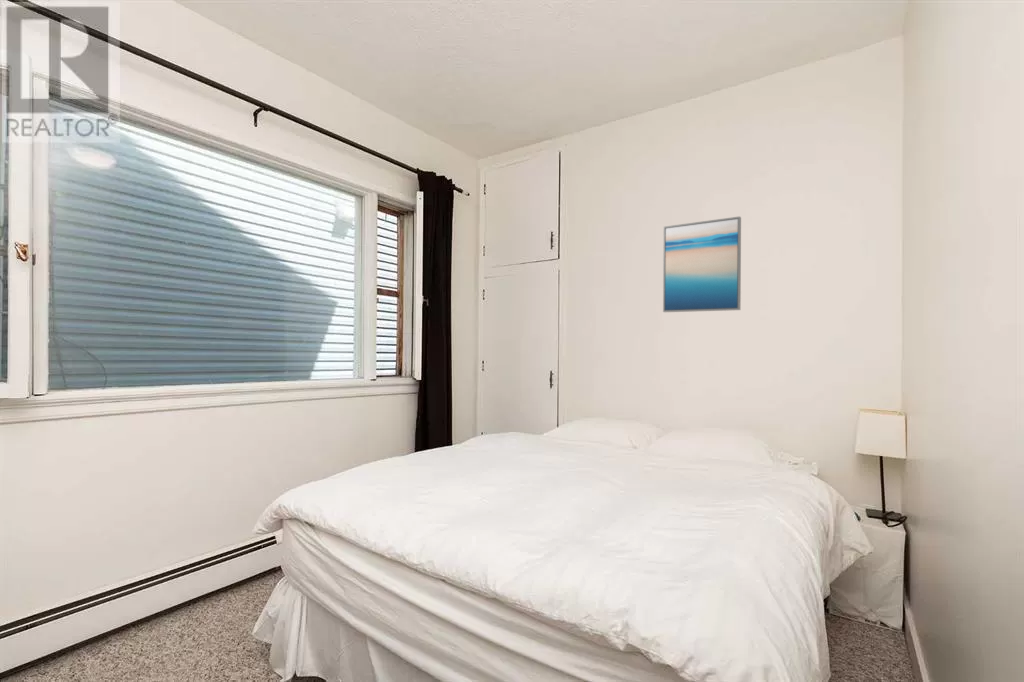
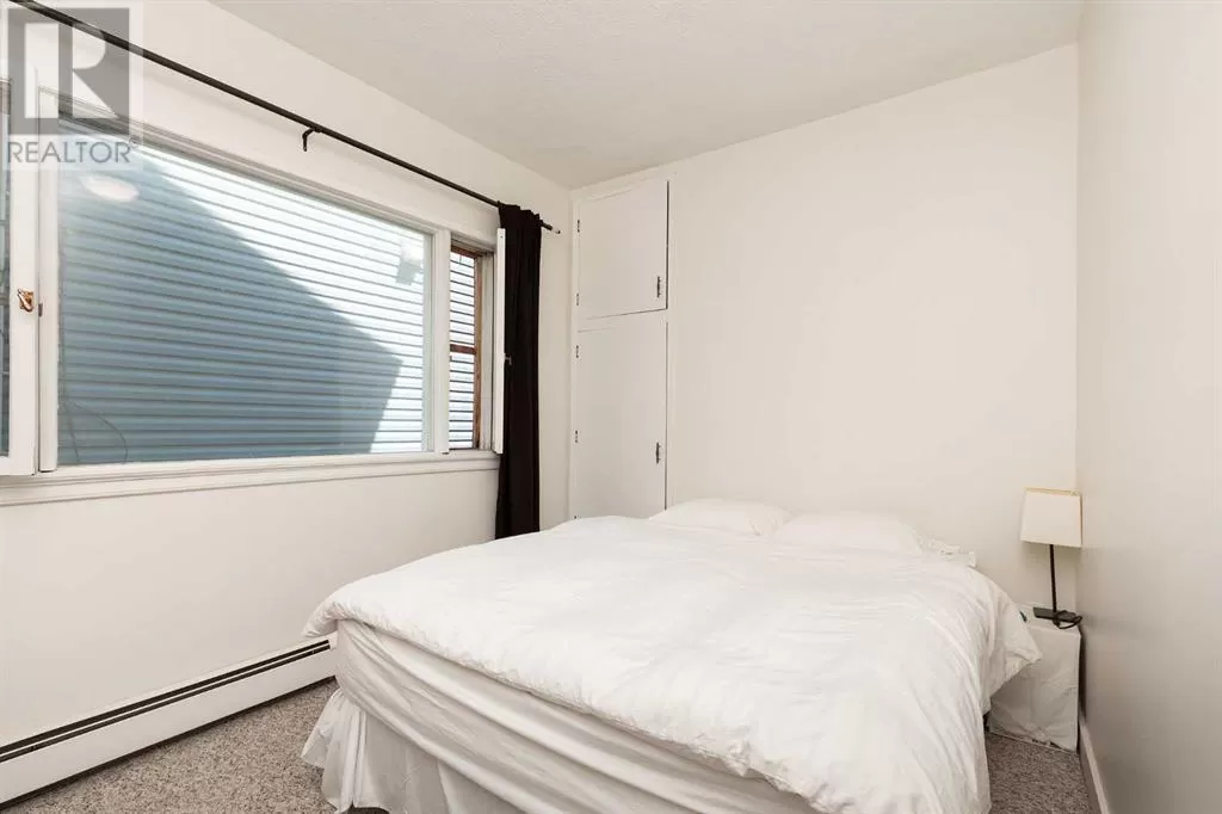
- wall art [662,215,742,313]
